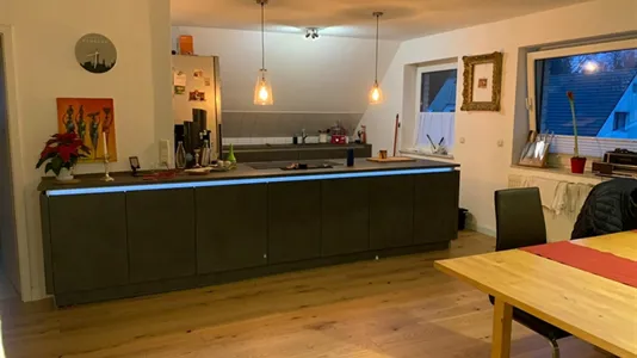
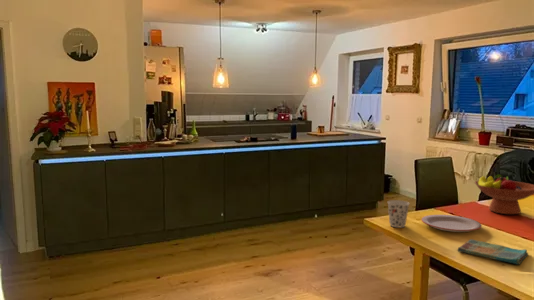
+ fruit bowl [474,174,534,215]
+ plate [420,214,483,233]
+ dish towel [456,238,529,265]
+ cup [387,199,410,228]
